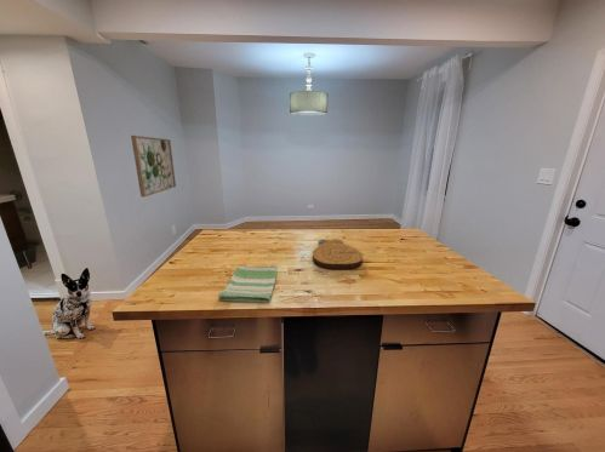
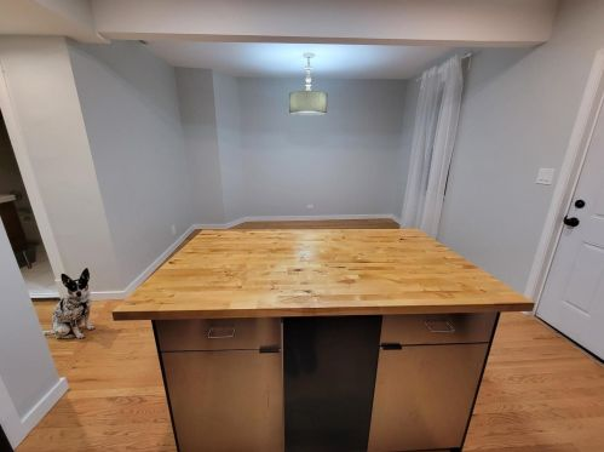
- key chain [312,239,364,270]
- dish towel [217,264,279,303]
- wall art [130,135,177,198]
